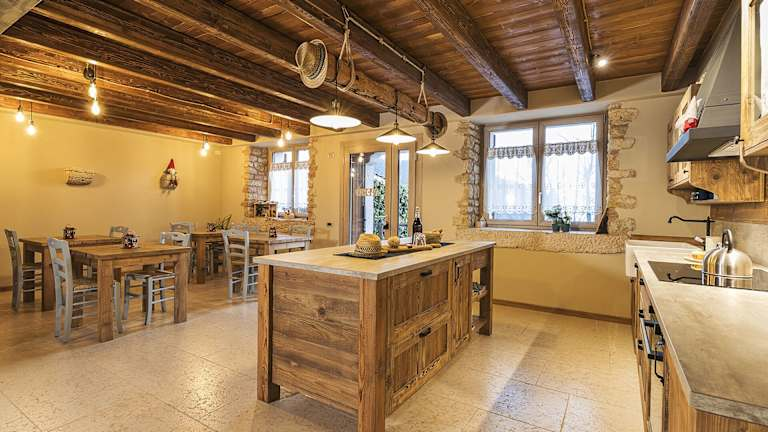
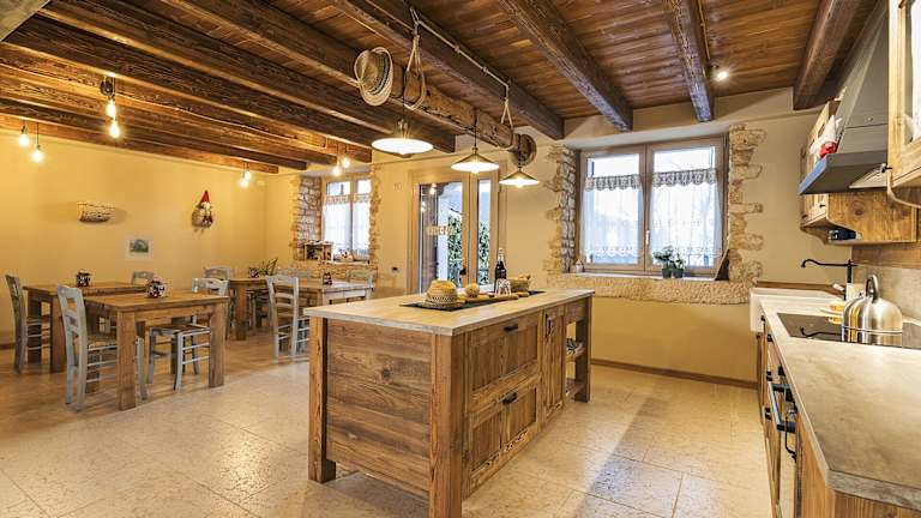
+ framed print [122,233,155,261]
